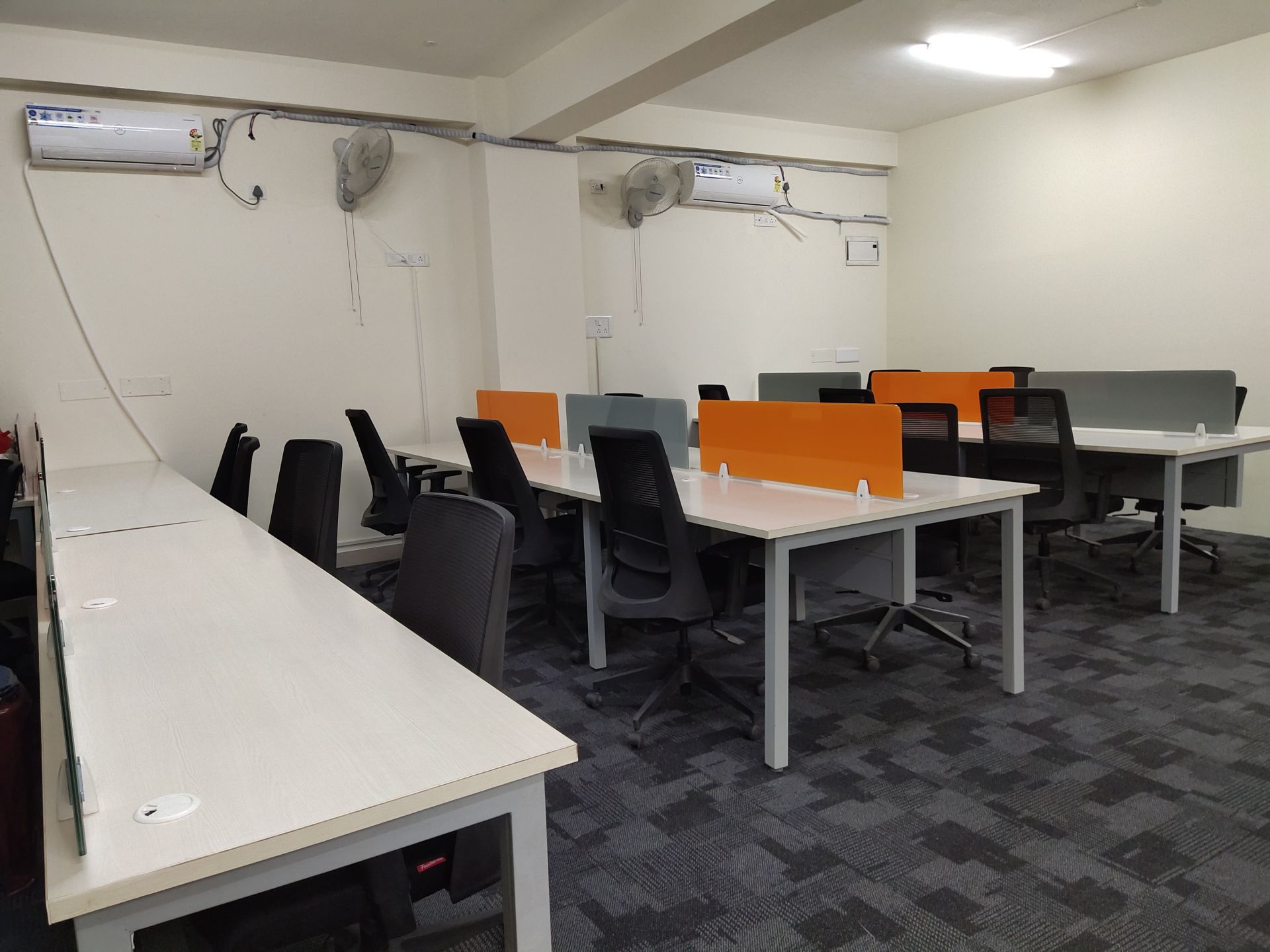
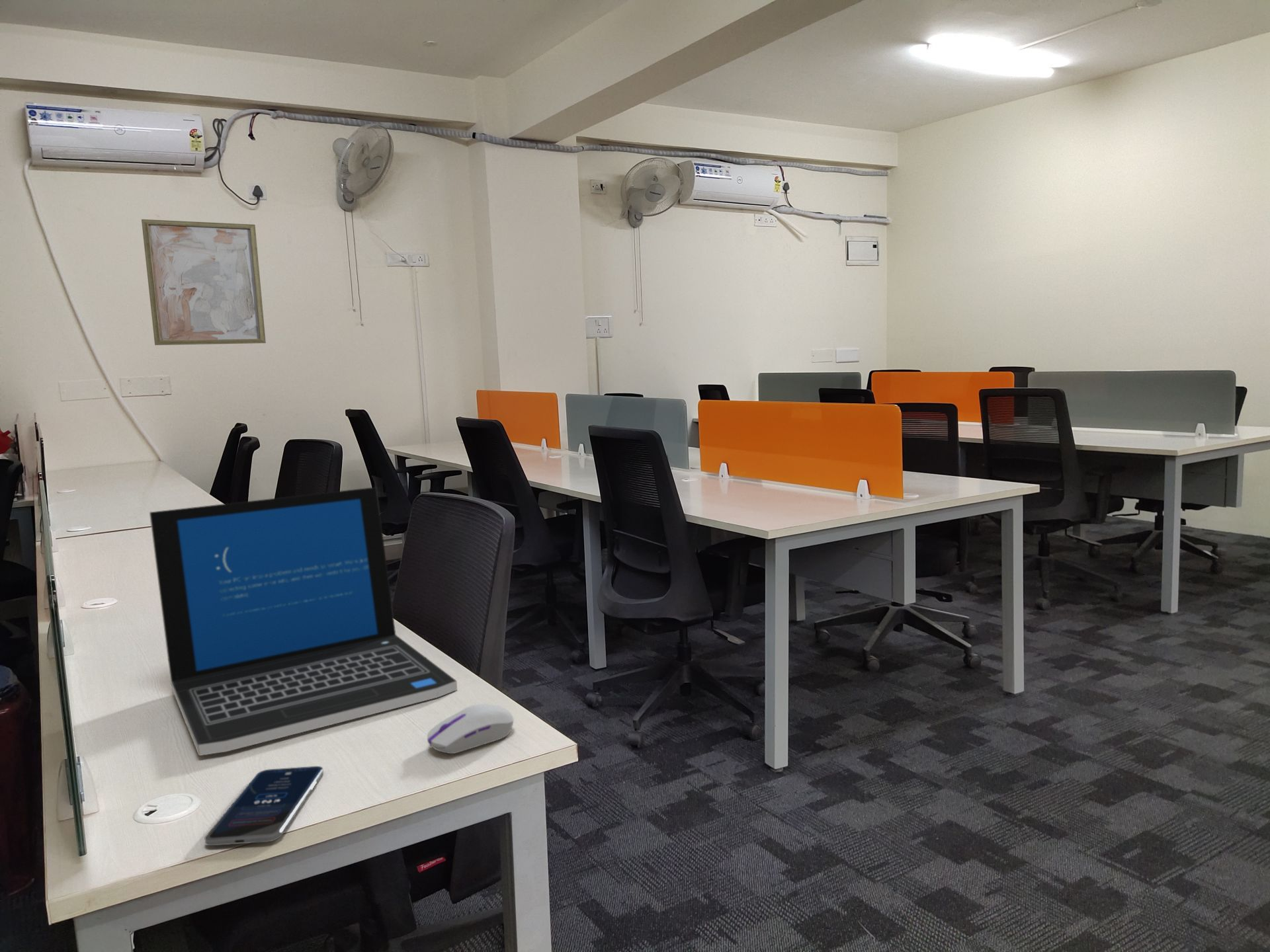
+ laptop [149,487,458,756]
+ wall art [141,219,267,346]
+ computer mouse [427,703,514,754]
+ smartphone [204,766,324,846]
